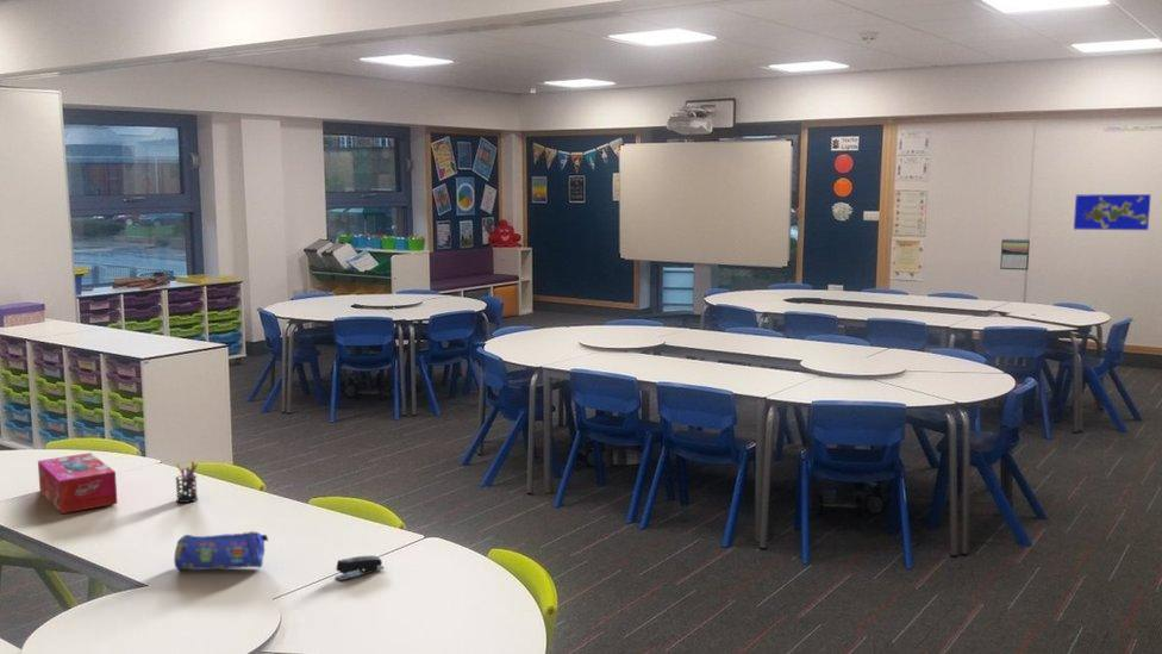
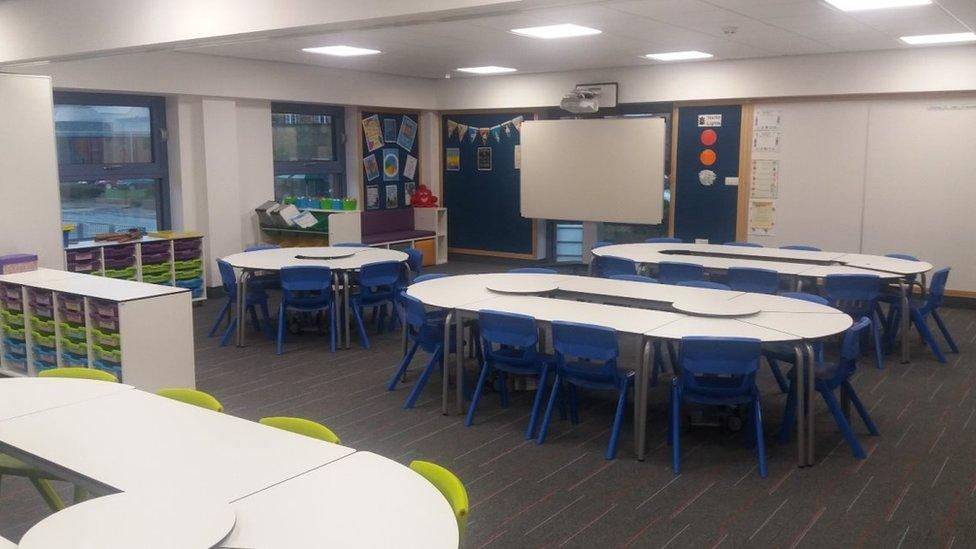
- tissue box [37,451,119,515]
- calendar [999,237,1031,272]
- stapler [335,555,386,581]
- pen holder [174,460,199,504]
- pencil case [173,530,269,571]
- world map [1073,193,1152,231]
